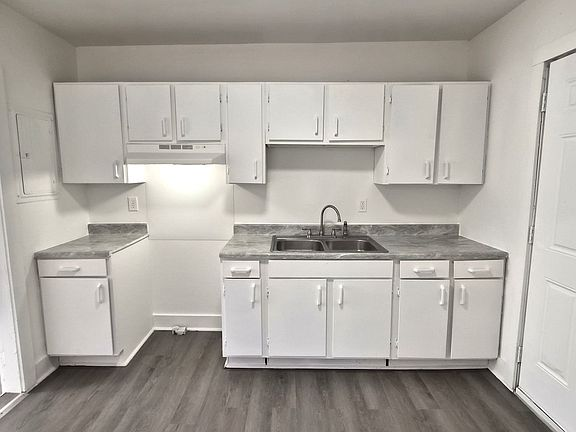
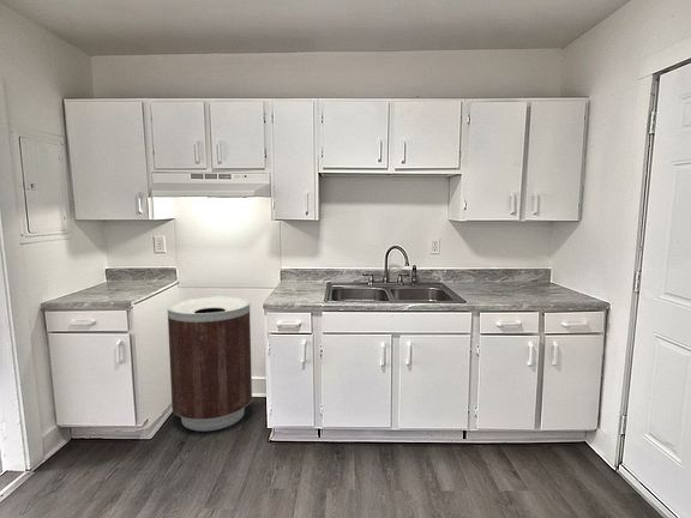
+ trash can [167,296,253,432]
